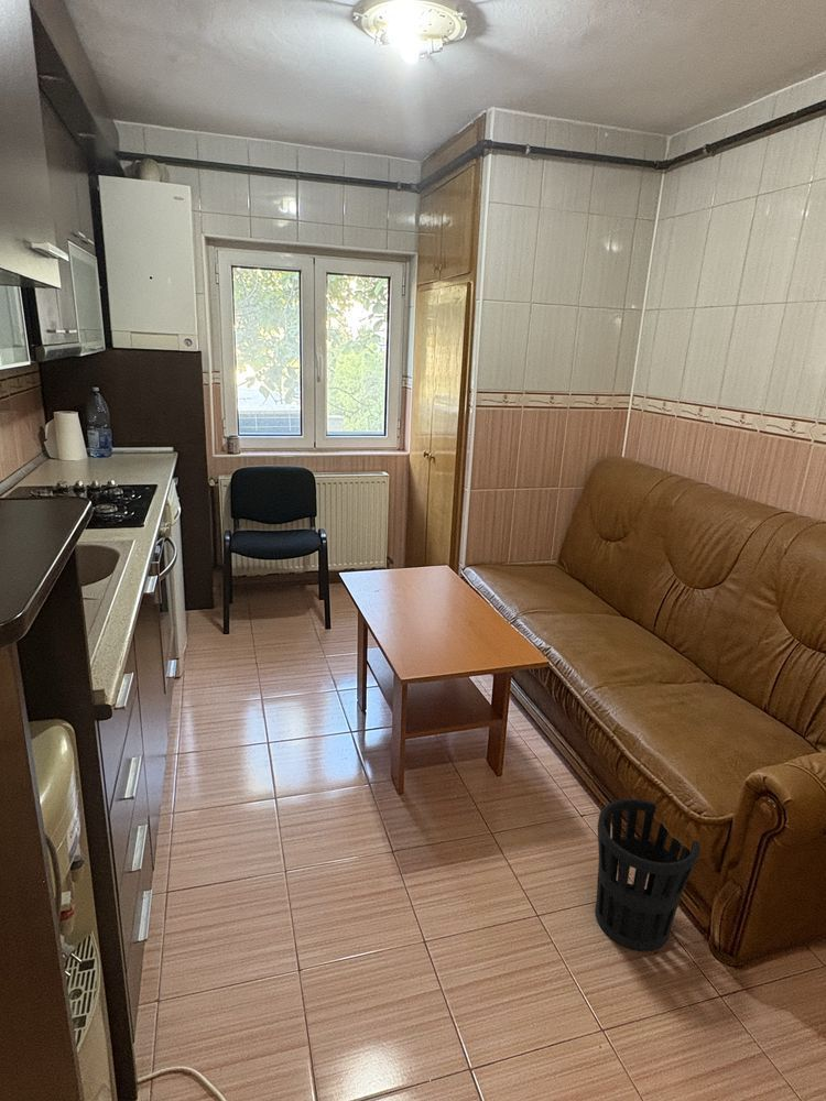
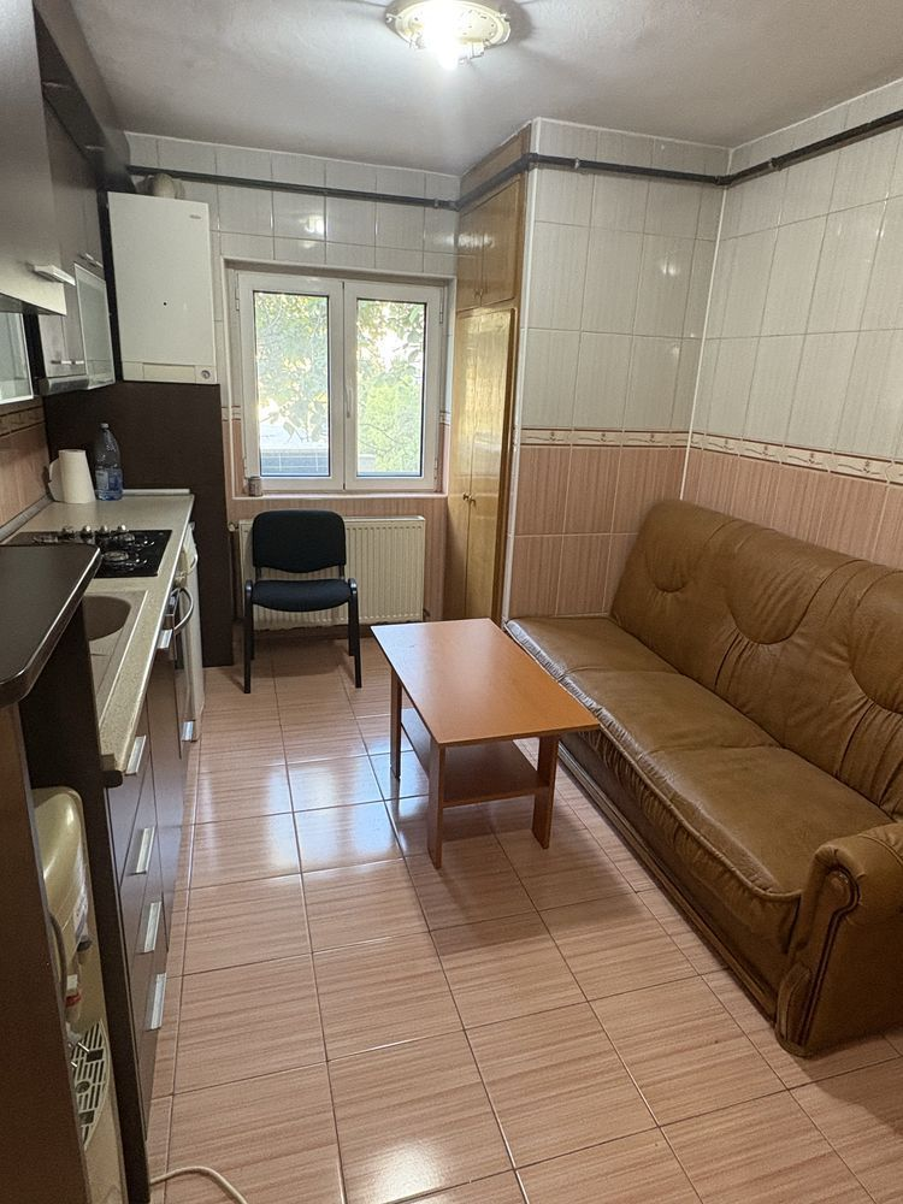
- wastebasket [594,797,700,952]
